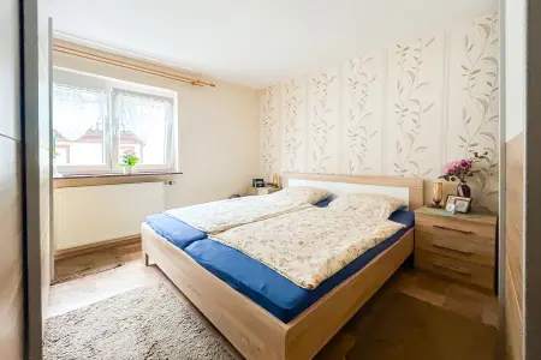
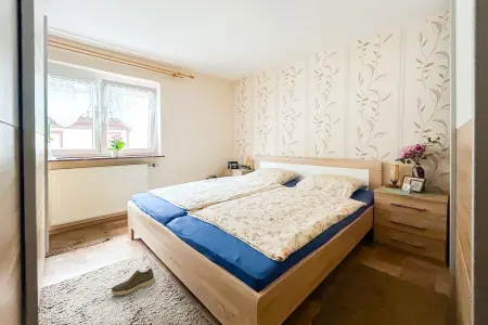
+ shoe [111,268,156,296]
